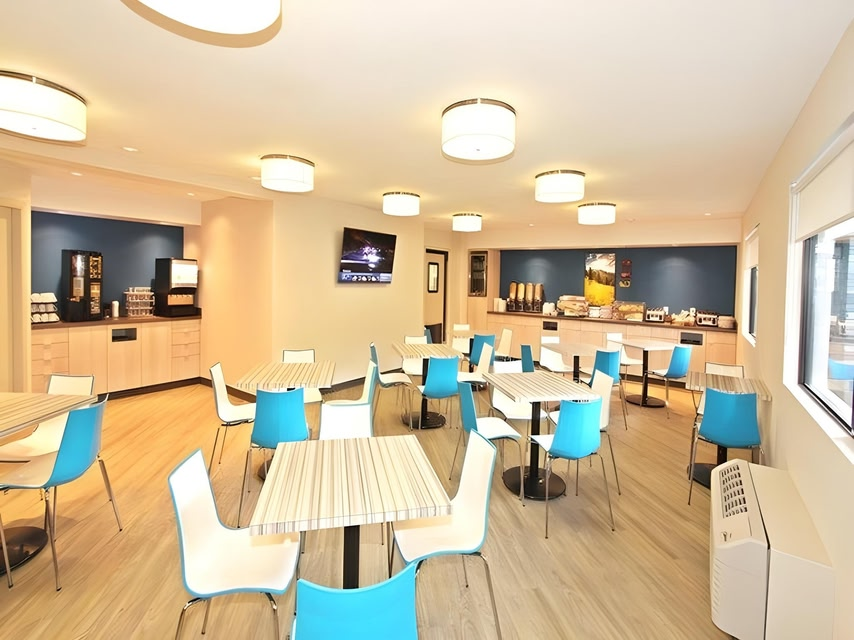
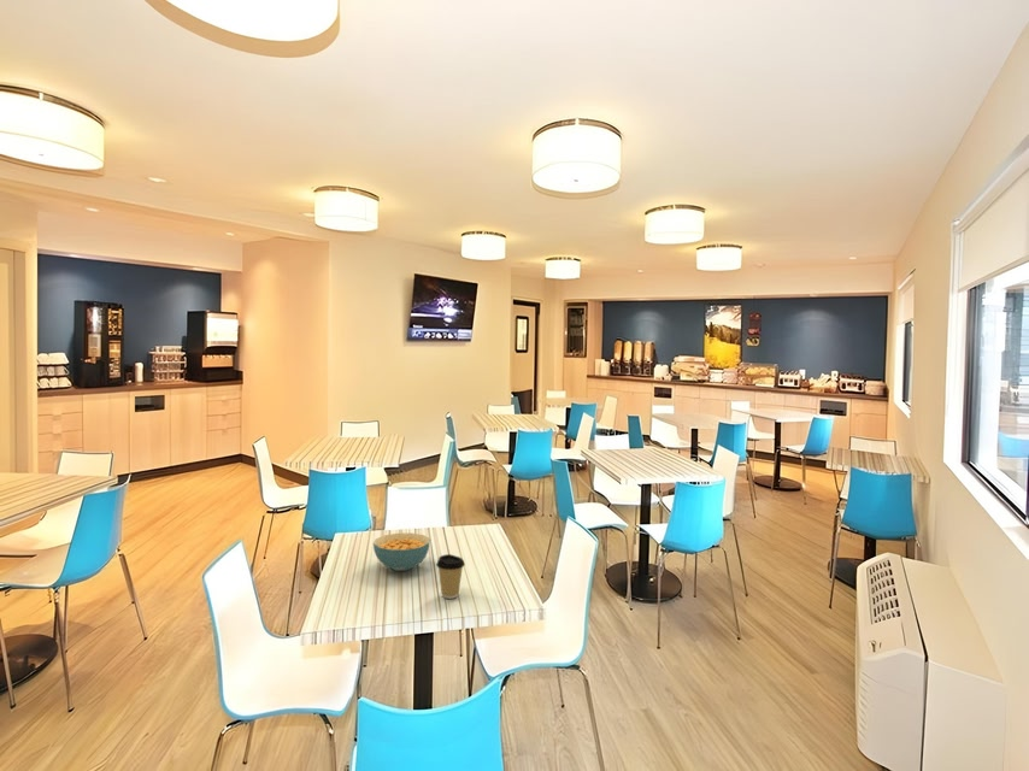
+ cereal bowl [372,532,431,572]
+ coffee cup [435,553,466,600]
